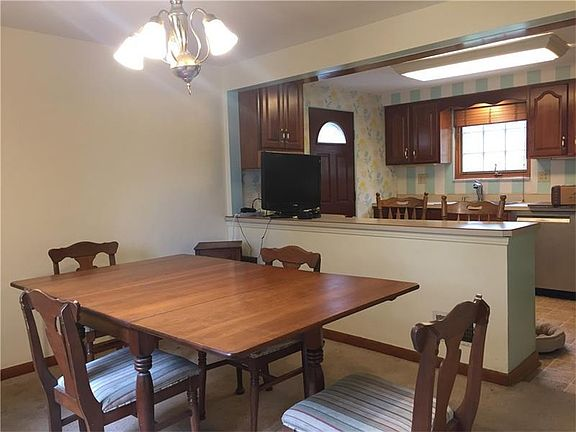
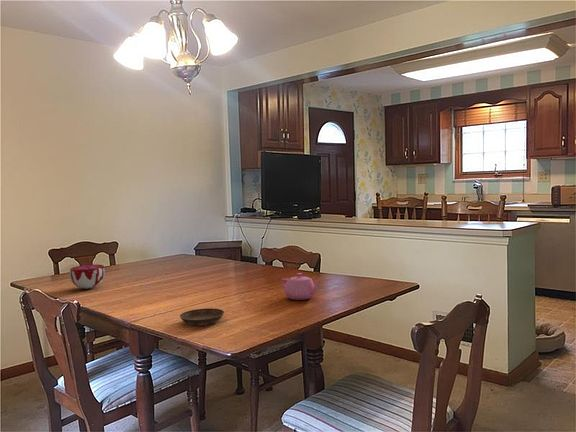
+ saucer [179,307,225,326]
+ decorative bowl [69,263,106,290]
+ teapot [280,272,322,301]
